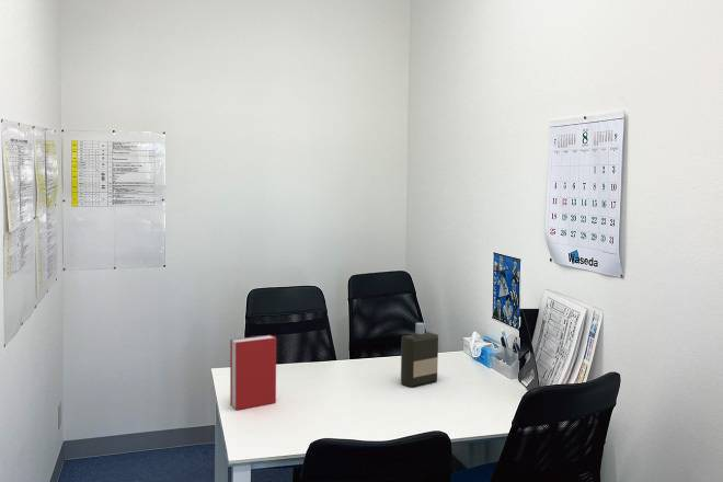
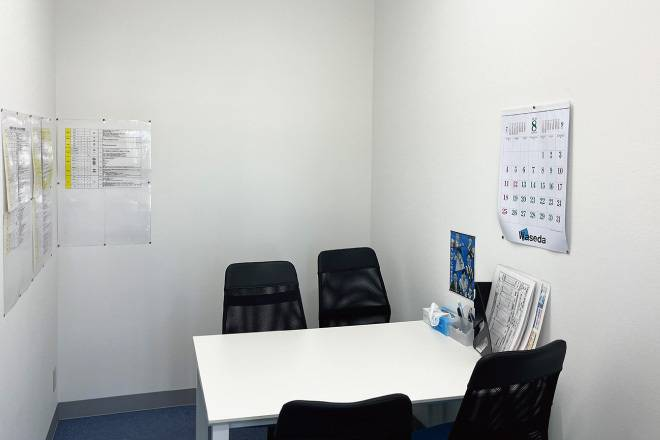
- book [229,334,277,411]
- bottle [400,322,439,388]
